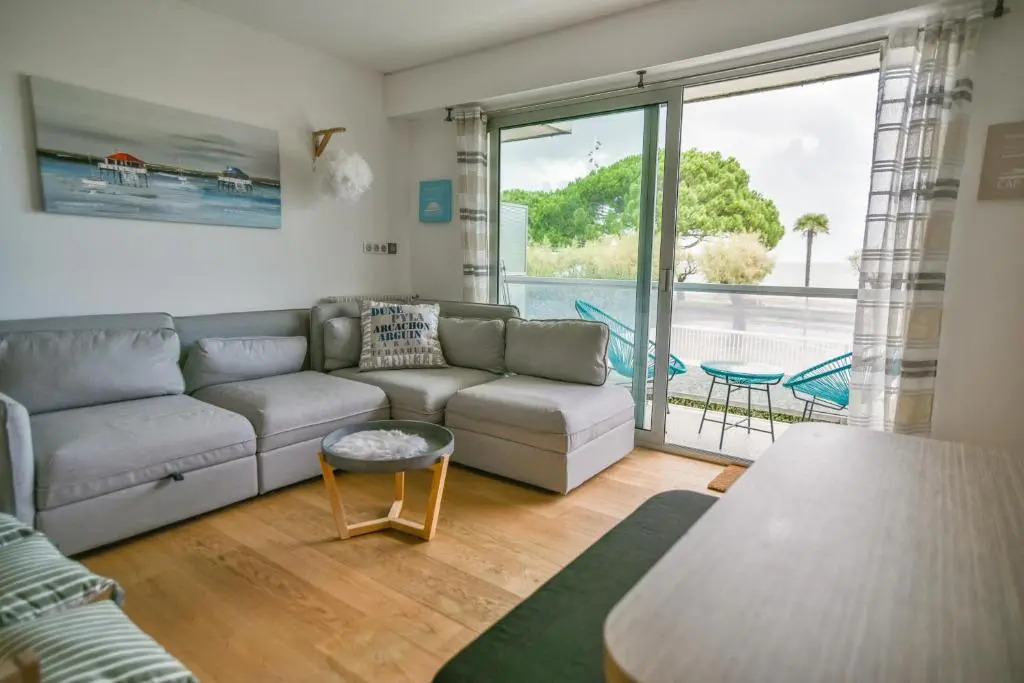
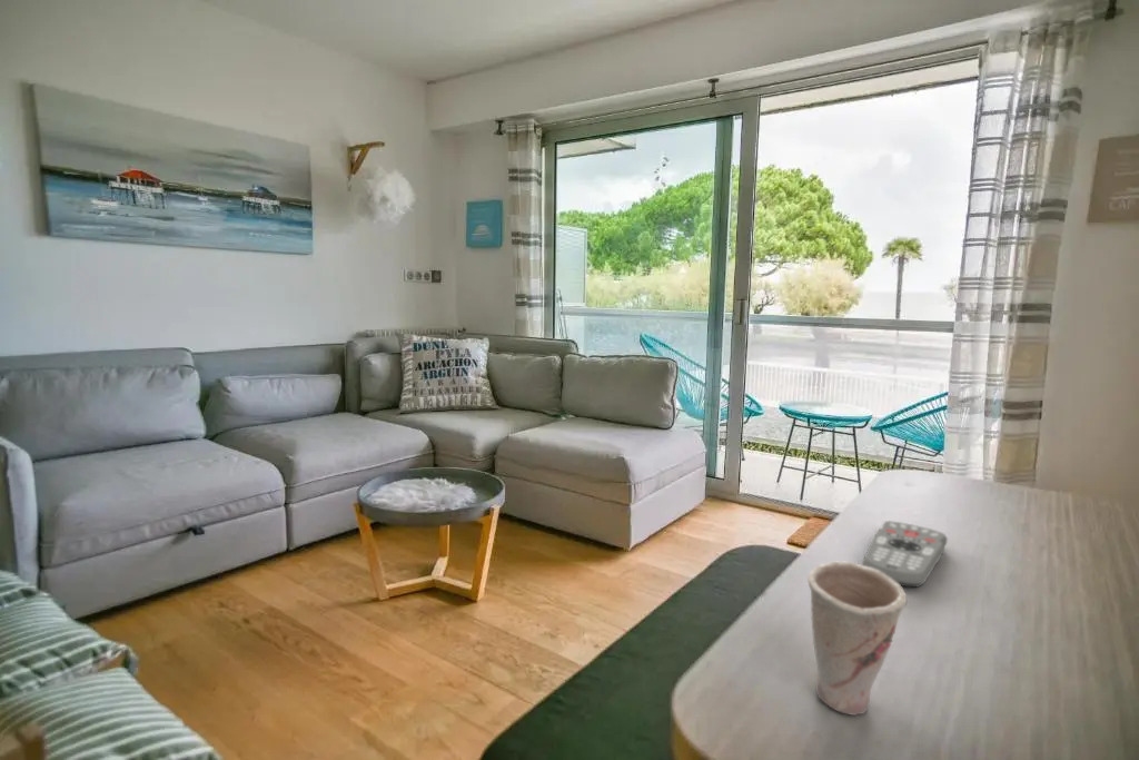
+ cup [806,561,908,717]
+ remote control [861,520,949,588]
